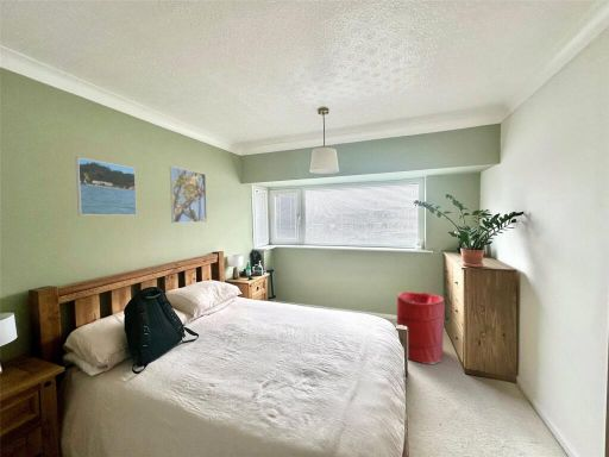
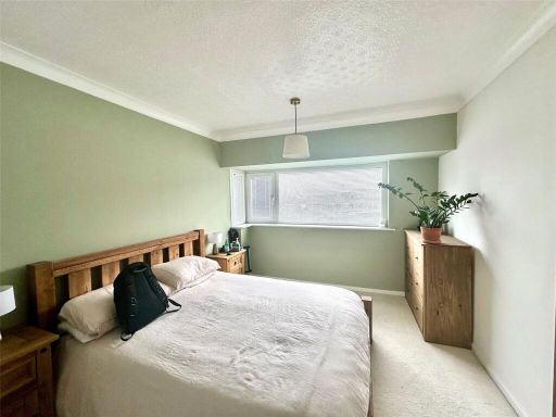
- laundry hamper [396,290,446,365]
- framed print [169,165,208,224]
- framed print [75,156,138,217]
